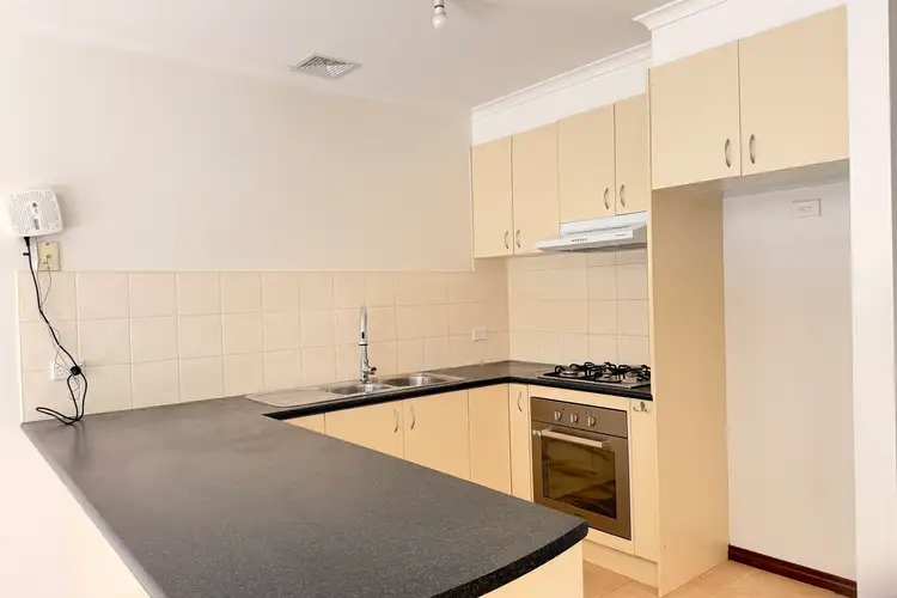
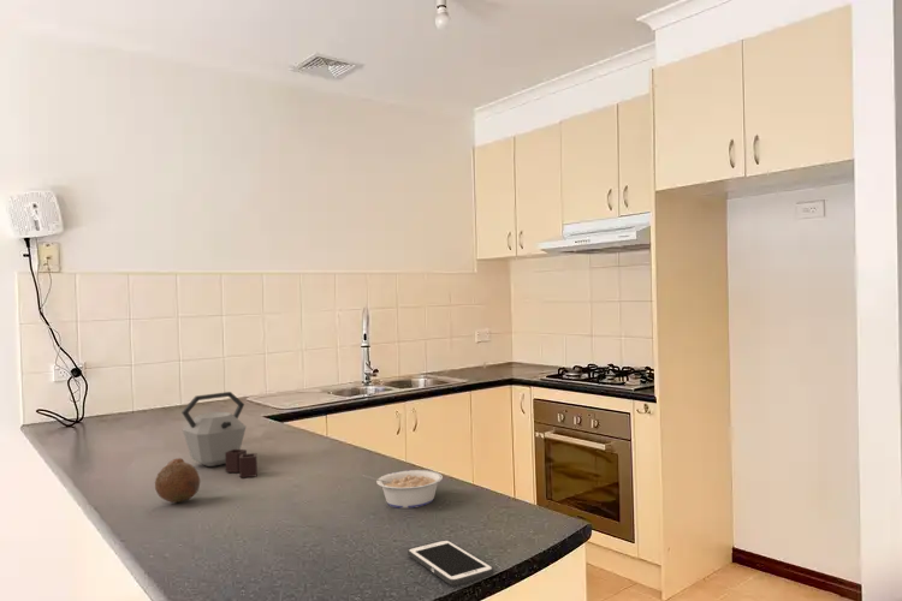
+ cell phone [407,538,495,587]
+ fruit [154,457,201,504]
+ kettle [180,391,259,478]
+ legume [362,469,444,510]
